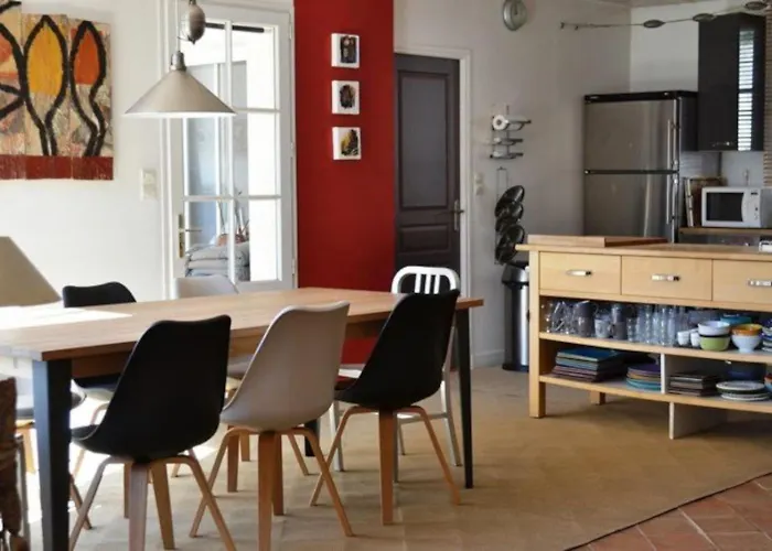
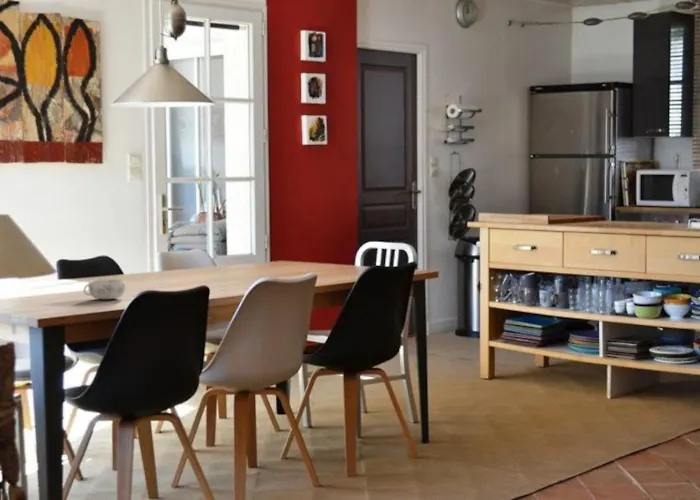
+ decorative bowl [82,278,126,300]
